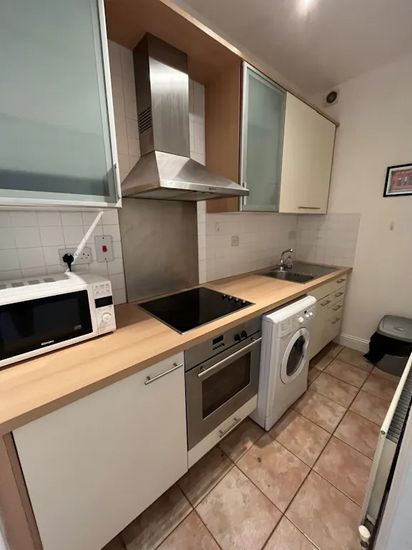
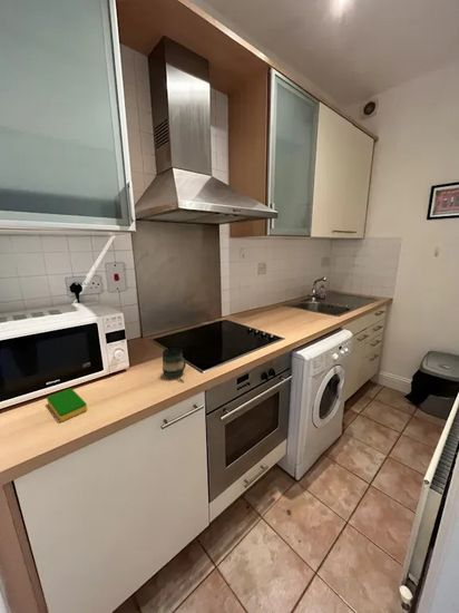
+ dish sponge [46,387,88,422]
+ mug [162,347,187,380]
